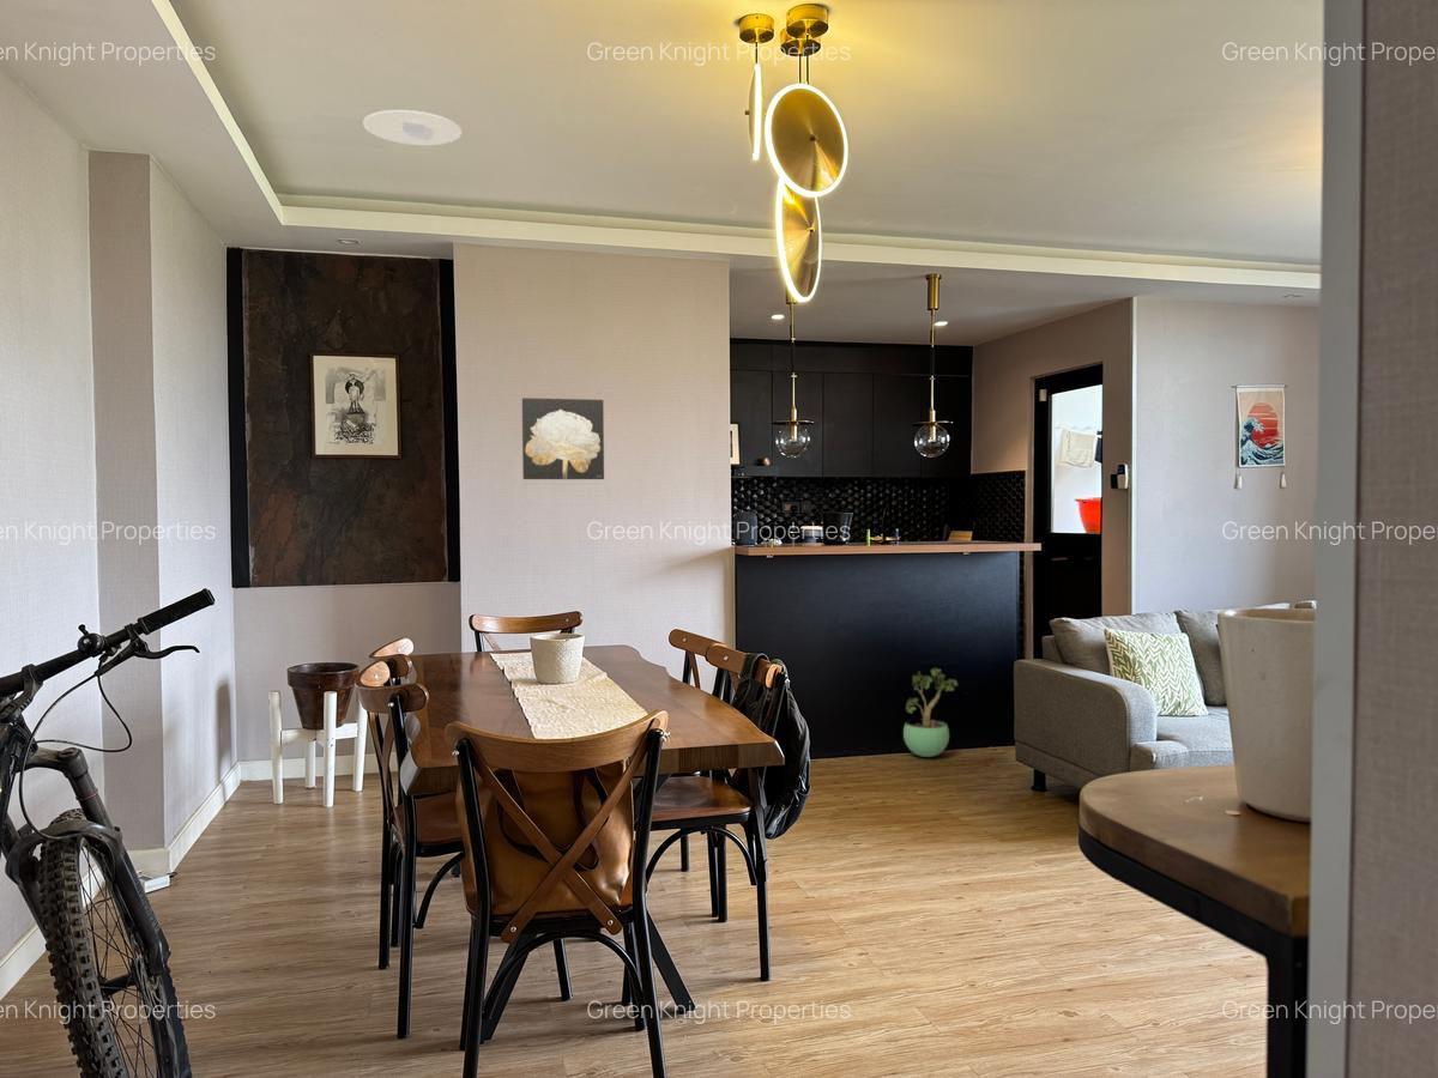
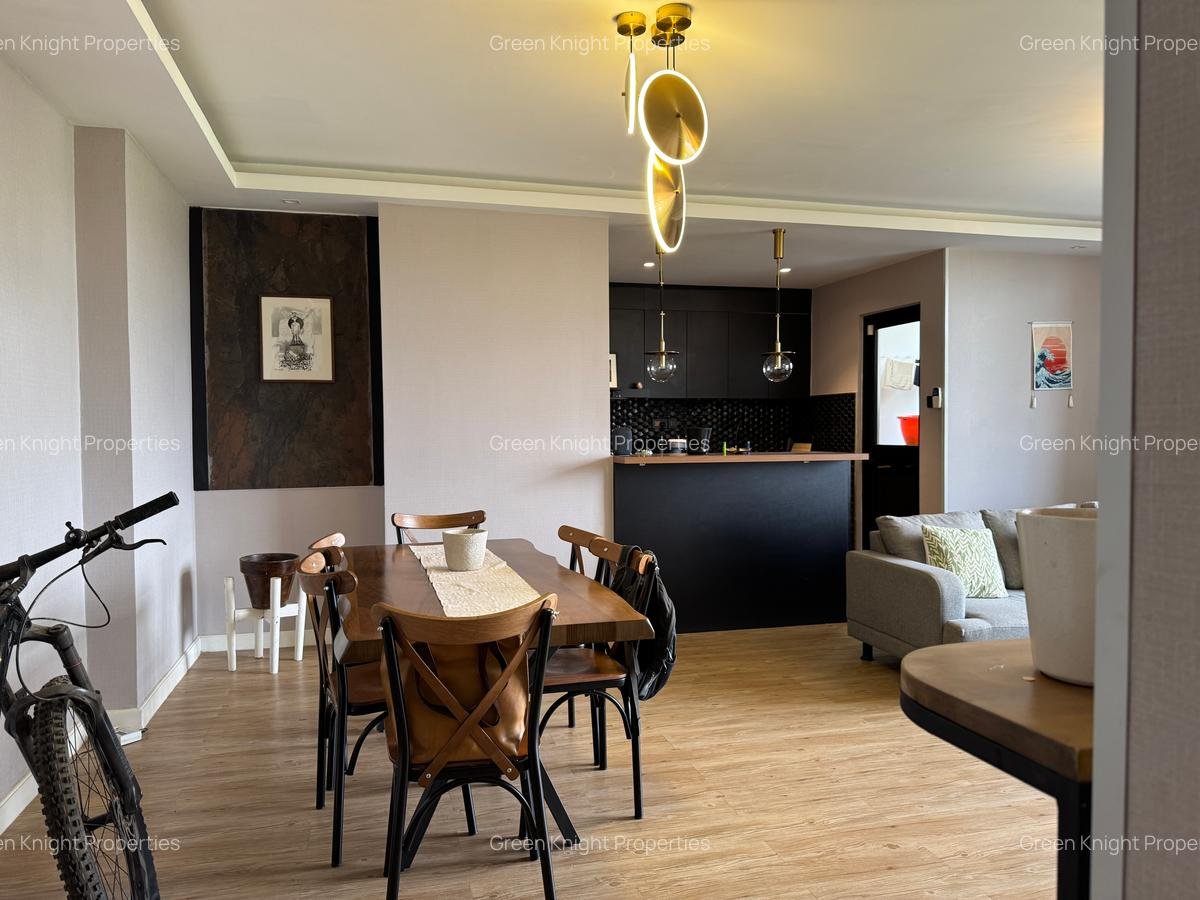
- potted plant [902,666,959,758]
- wall art [521,396,605,480]
- recessed light [362,109,463,146]
